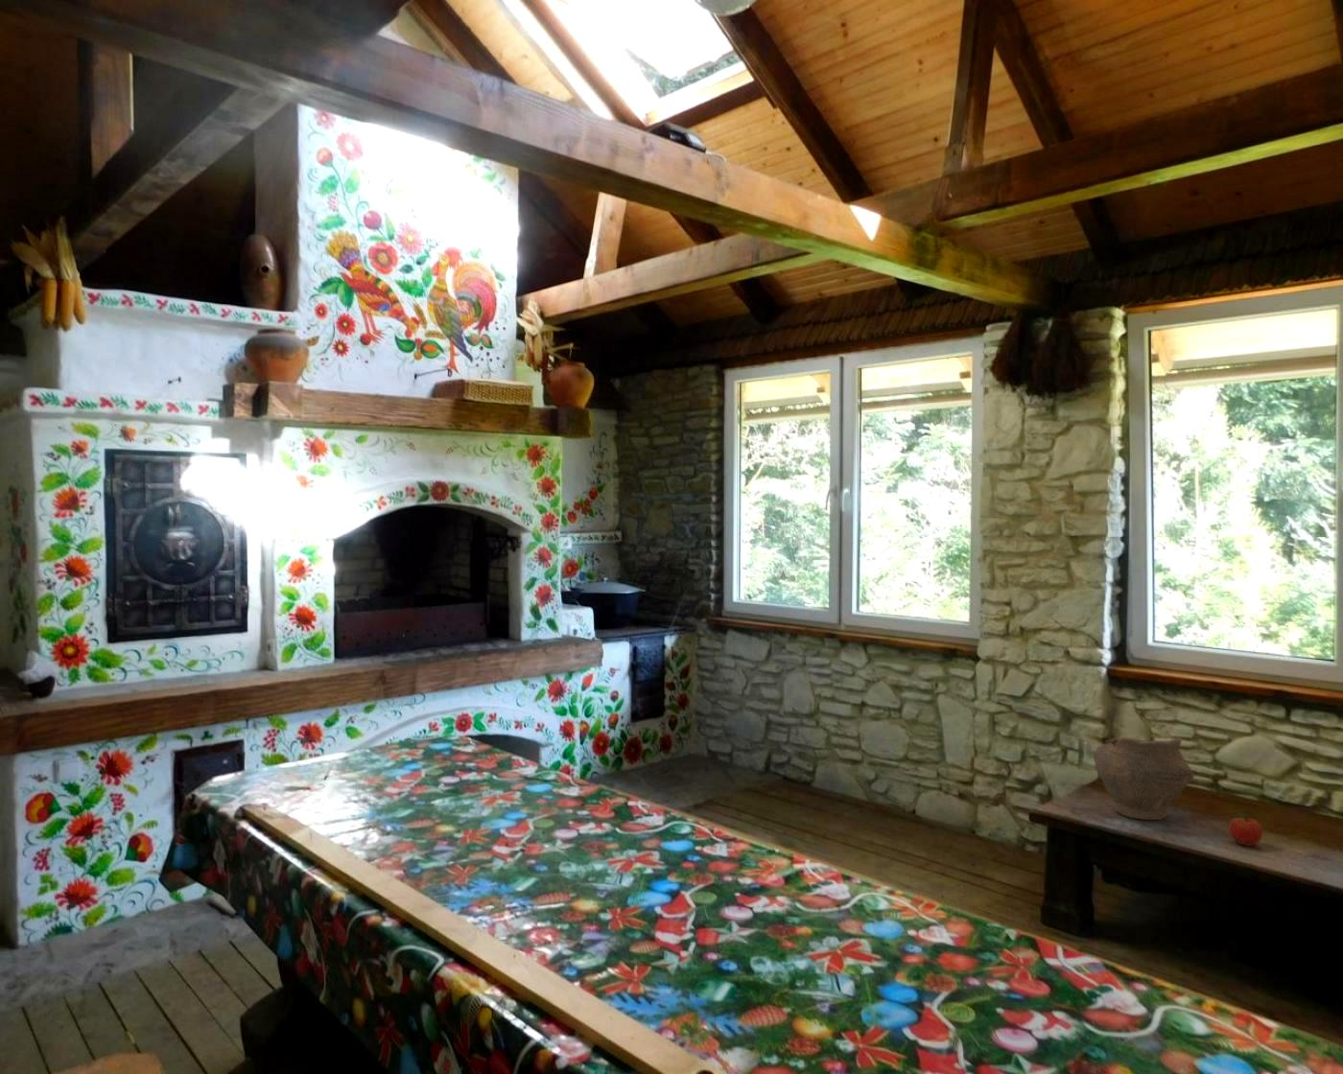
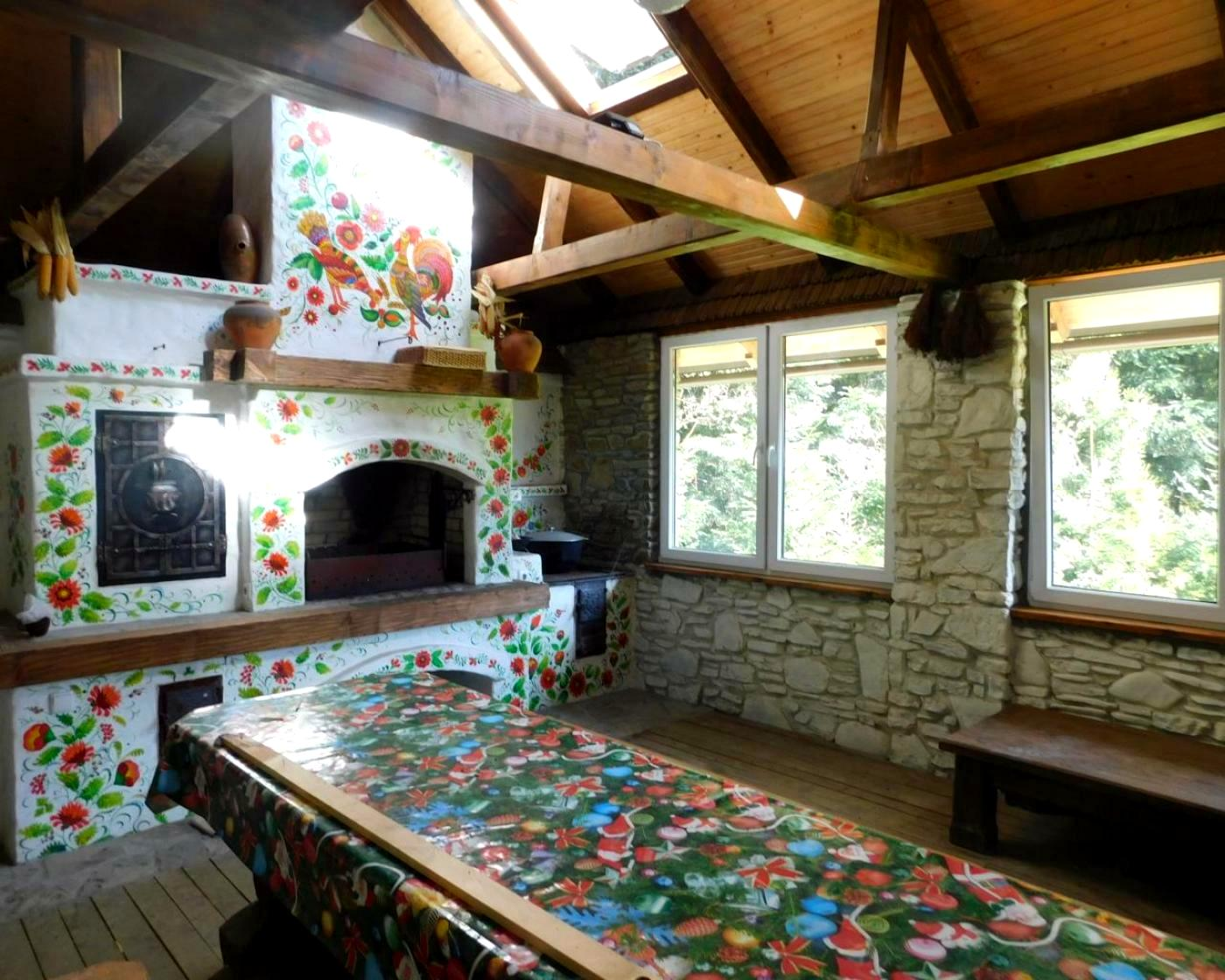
- clay pot [1093,735,1195,821]
- fruit [1228,812,1263,847]
